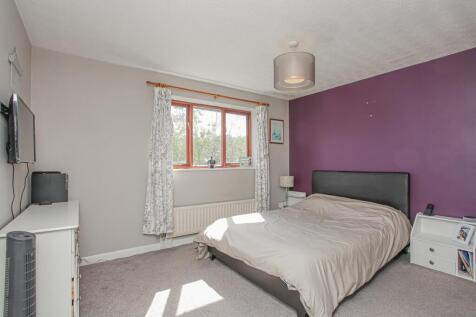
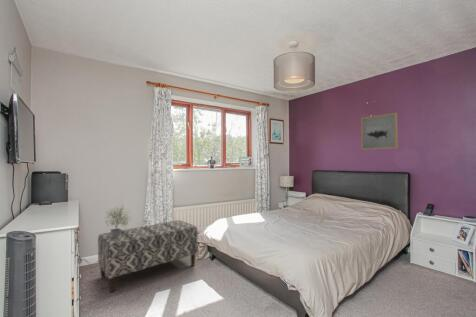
+ wall art [360,112,399,151]
+ potted plant [103,203,131,238]
+ bench [97,219,199,293]
